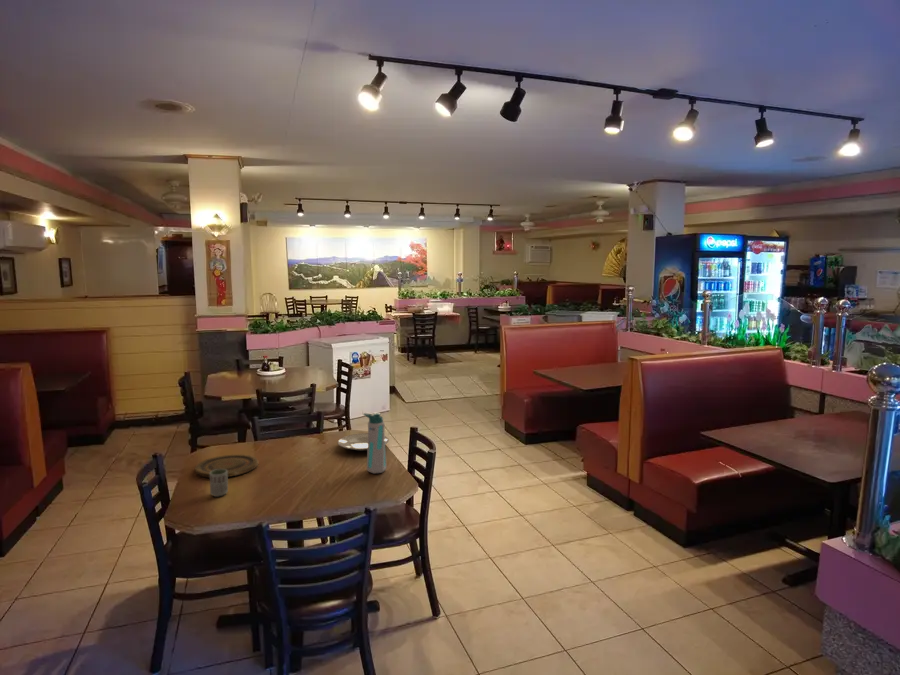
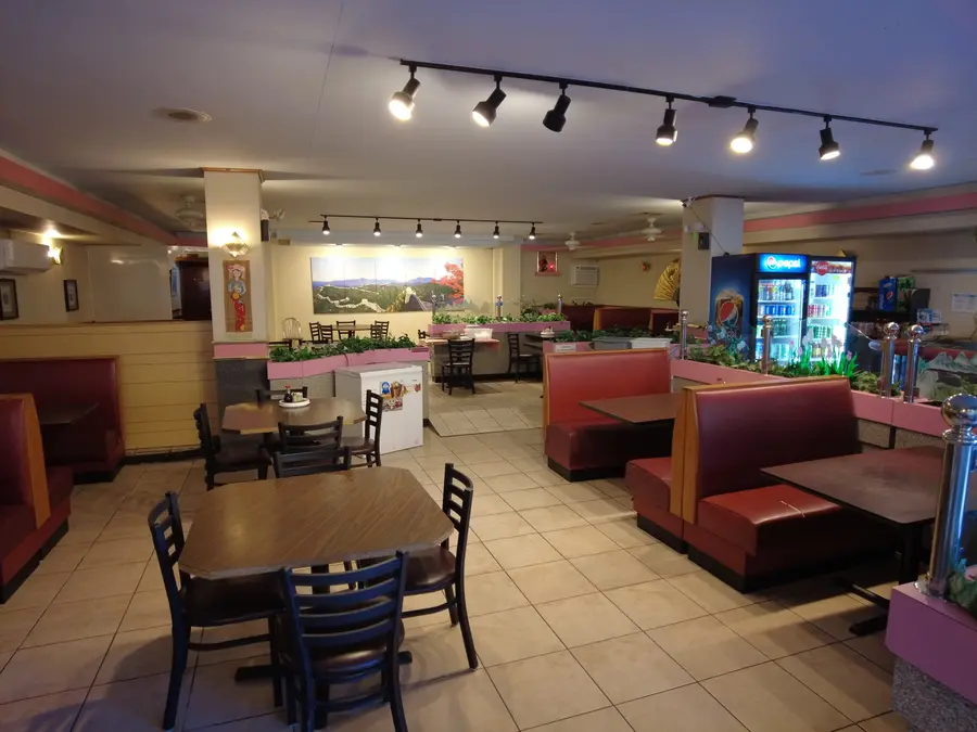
- plate [194,453,259,479]
- plate [337,432,390,452]
- cup [209,469,229,498]
- water bottle [362,412,388,474]
